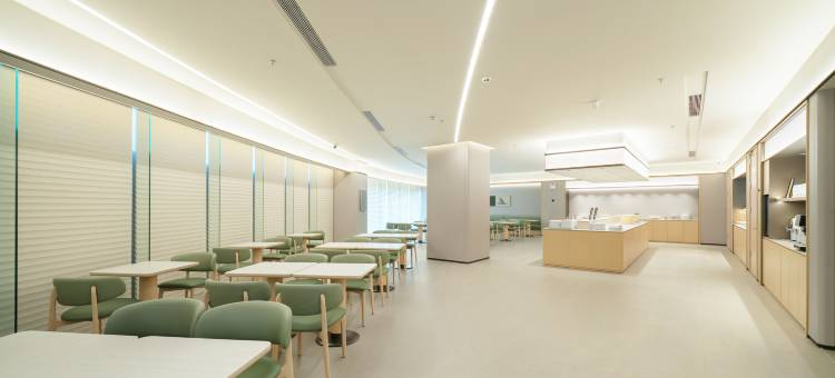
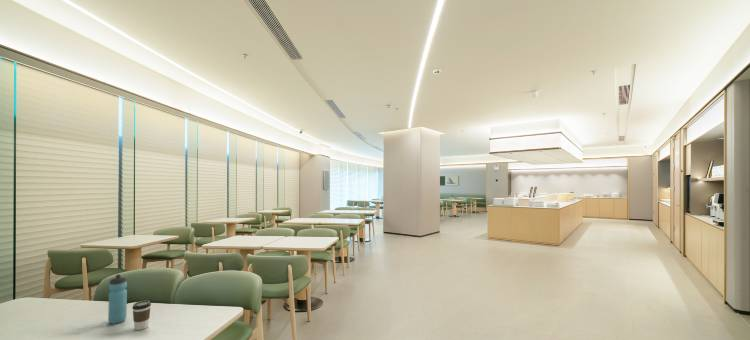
+ water bottle [107,273,128,325]
+ coffee cup [131,300,152,331]
